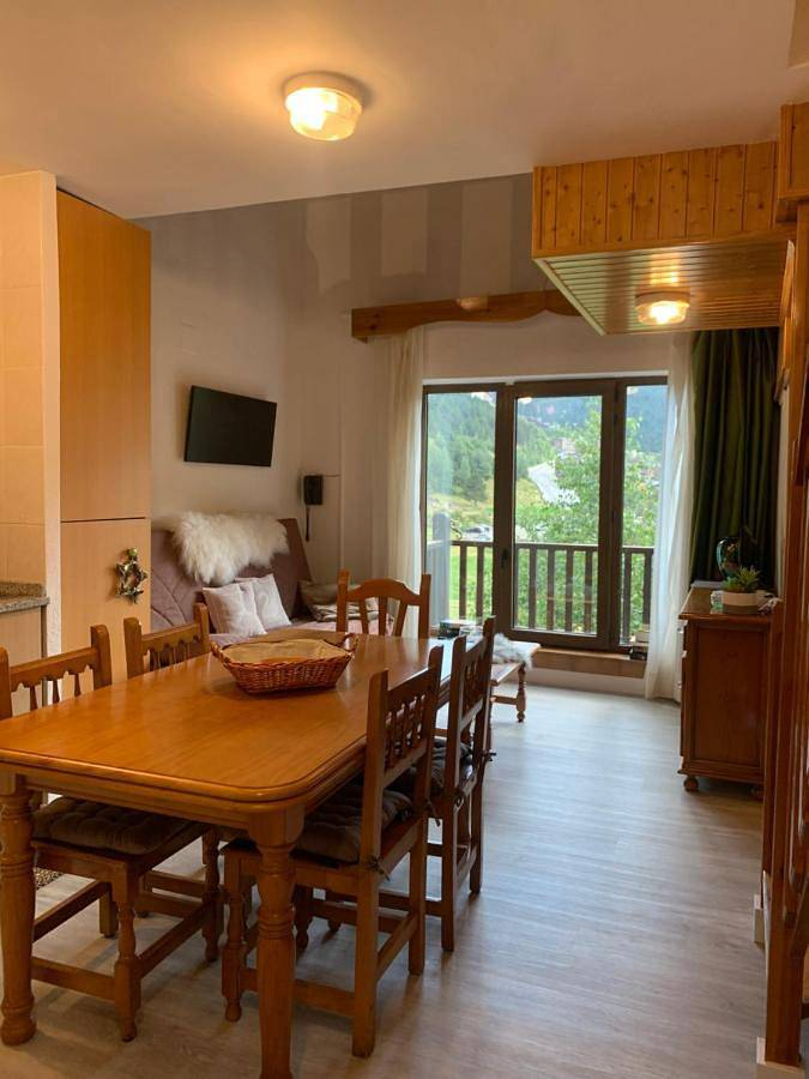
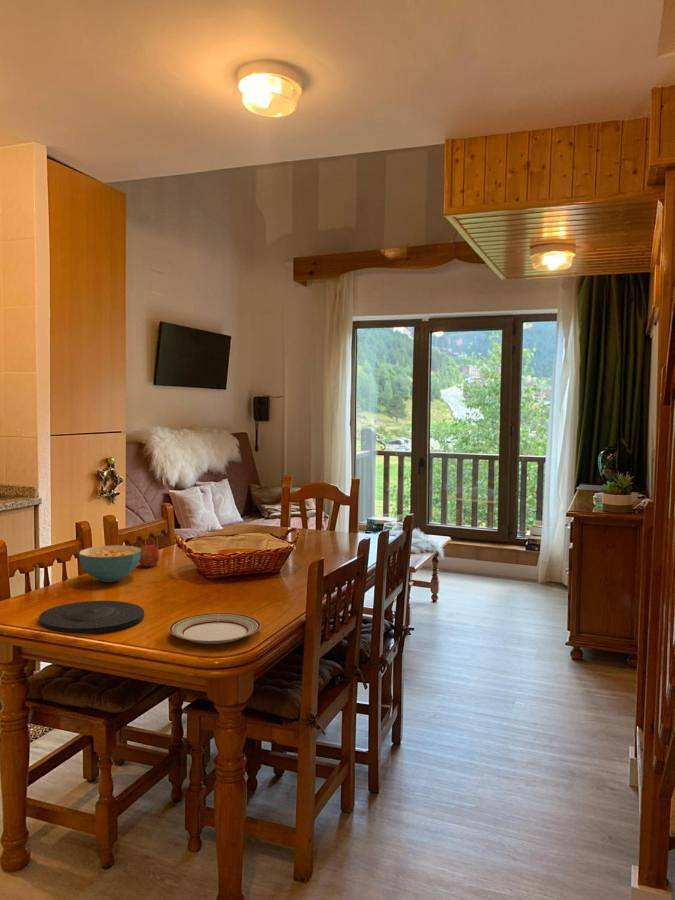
+ plate [38,600,145,634]
+ cereal bowl [78,544,141,583]
+ plate [168,612,262,645]
+ fruit [138,544,160,568]
